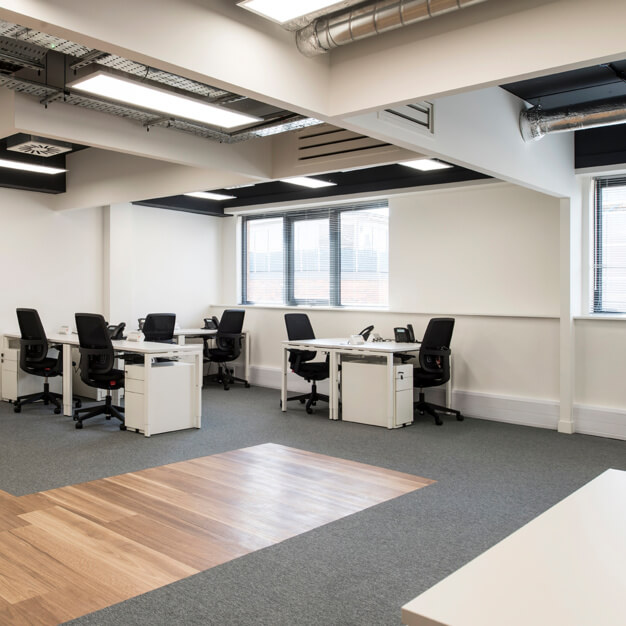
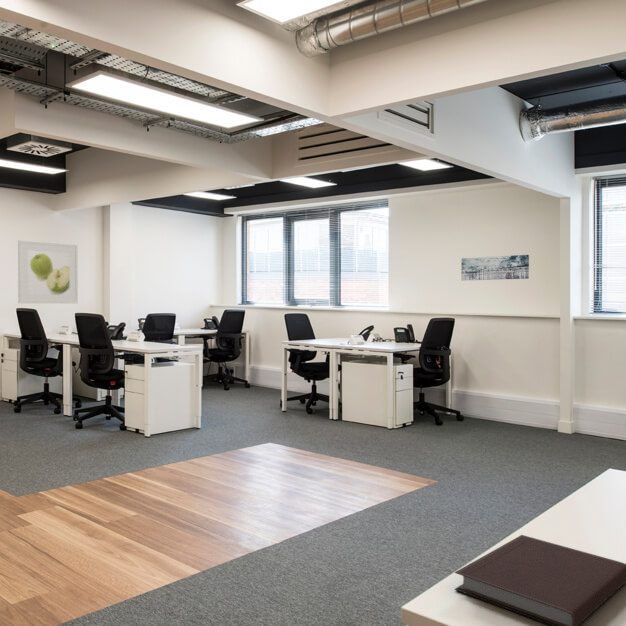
+ wall art [460,254,530,281]
+ notebook [454,534,626,626]
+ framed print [17,240,79,304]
